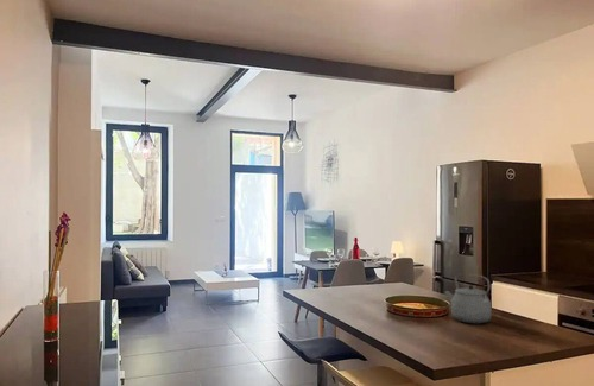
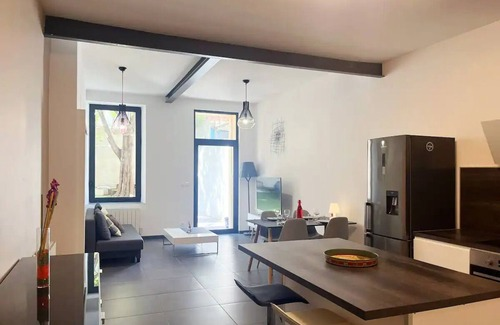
- tea kettle [443,273,493,324]
